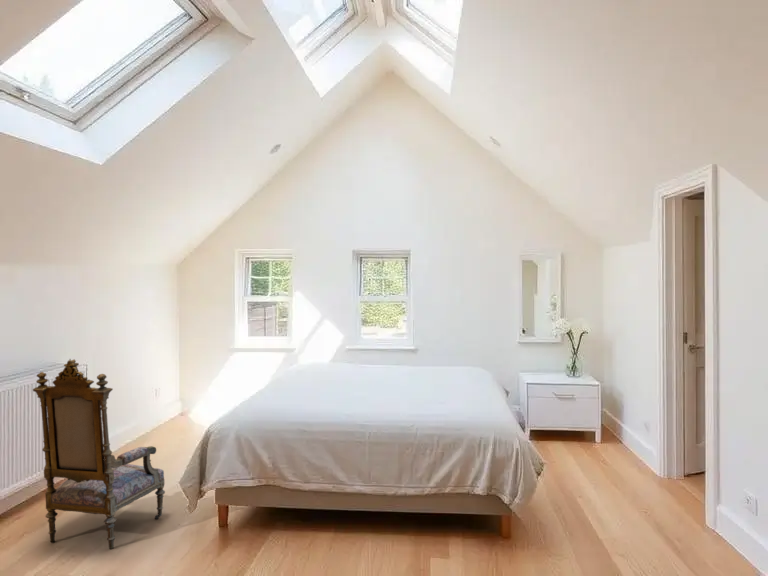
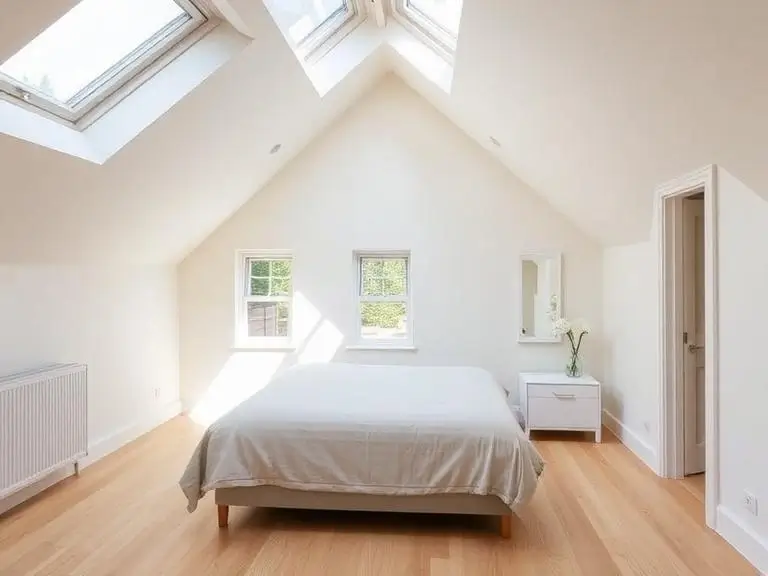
- armchair [32,358,166,550]
